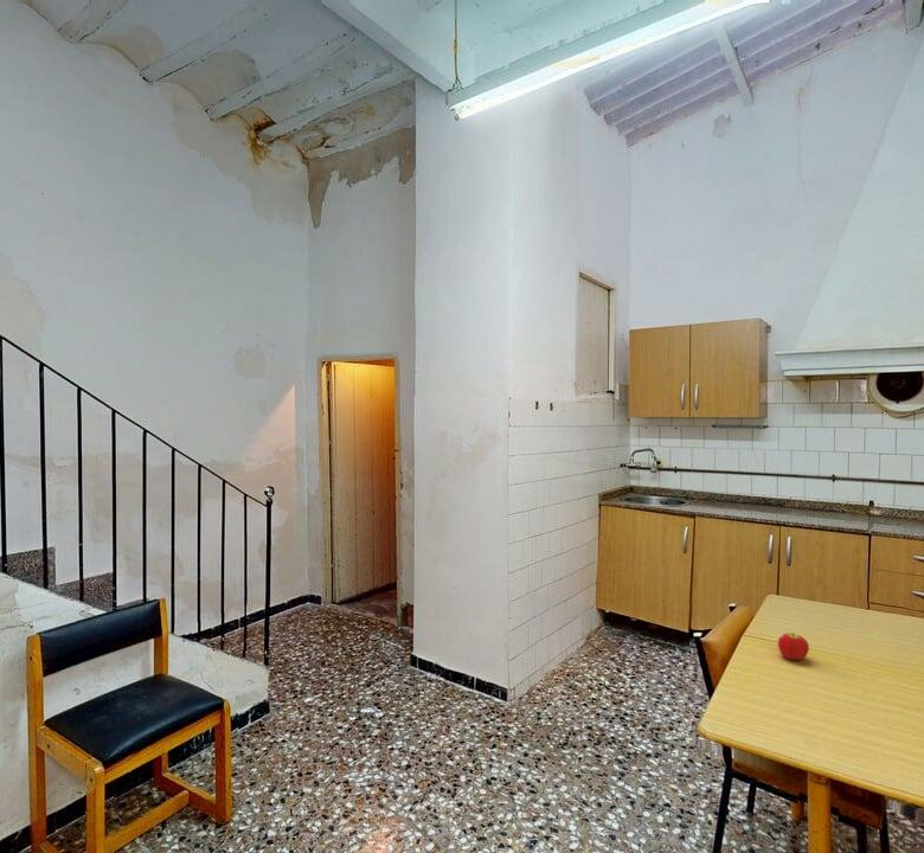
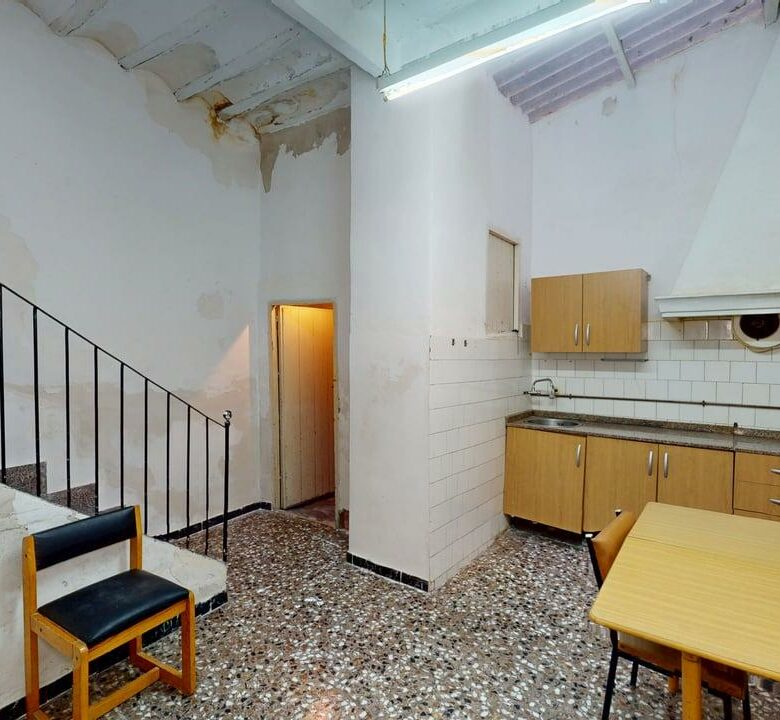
- fruit [777,631,810,661]
